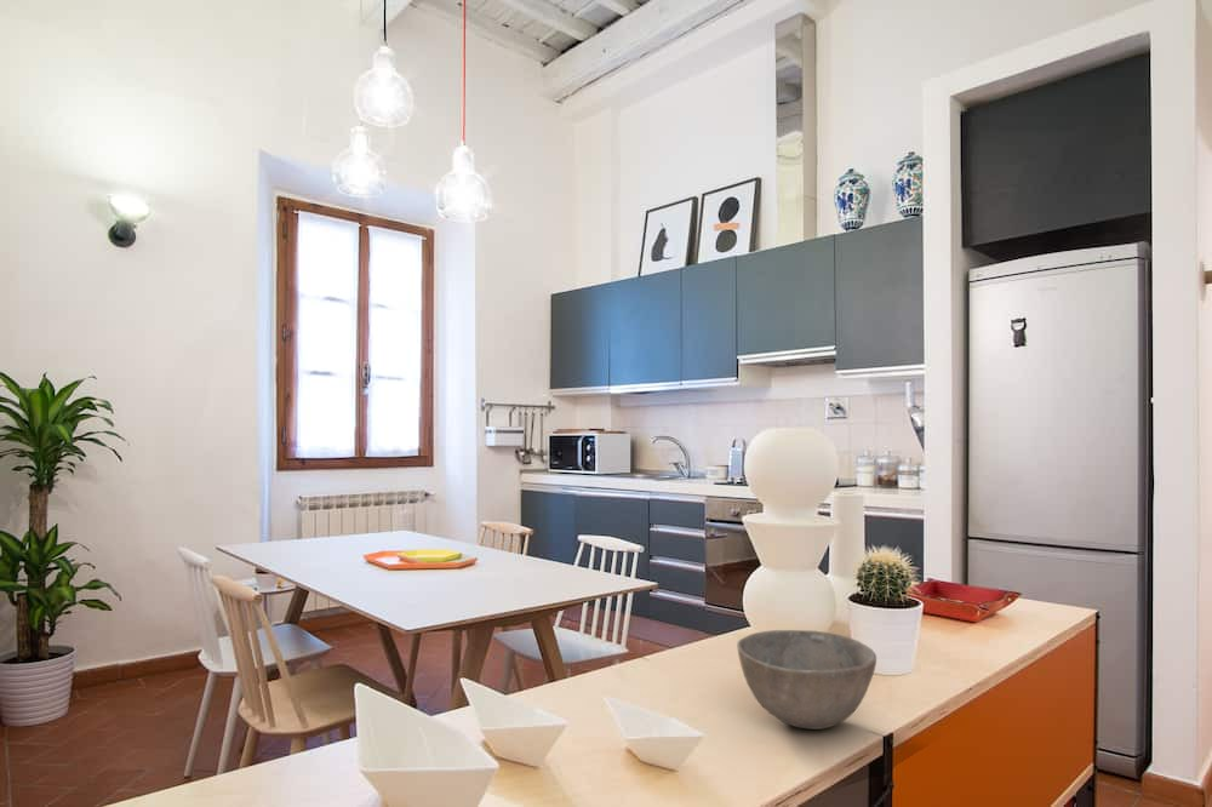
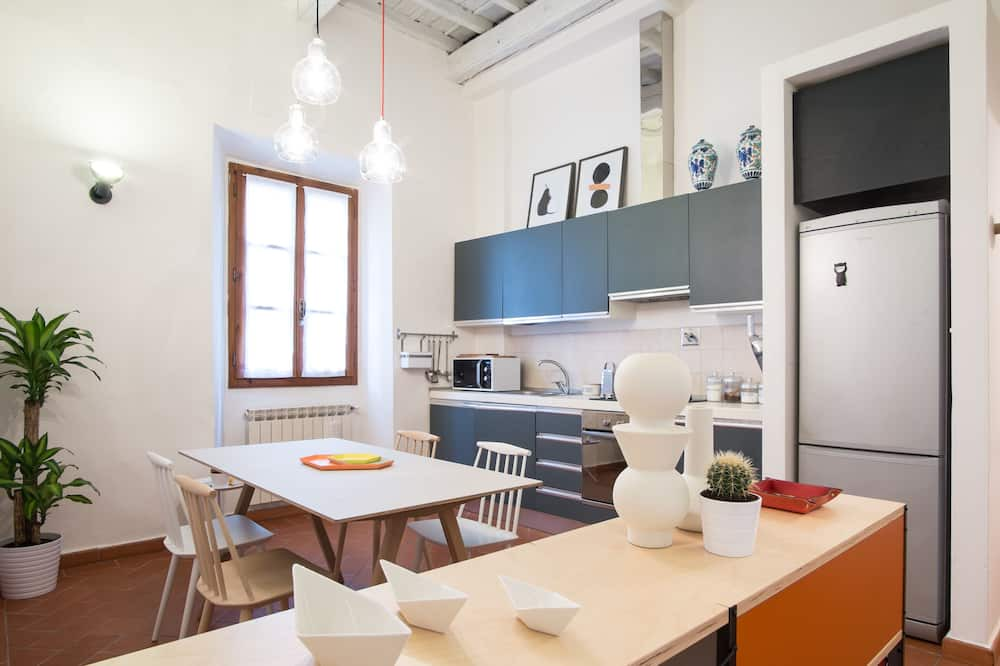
- bowl [736,629,877,731]
